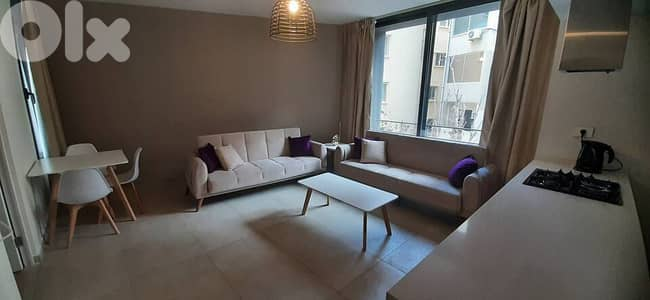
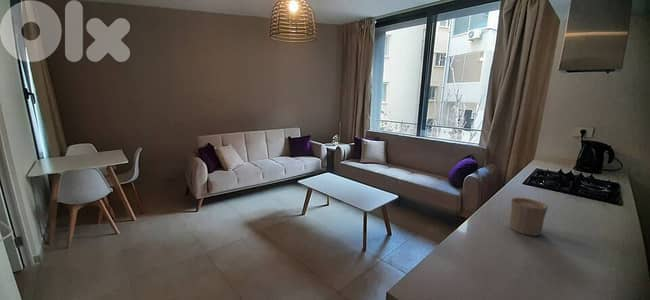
+ cup [508,197,549,237]
